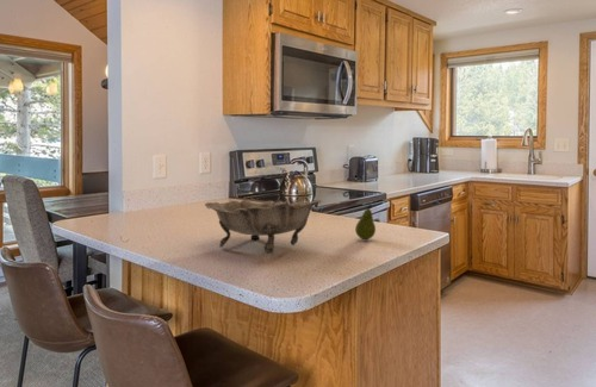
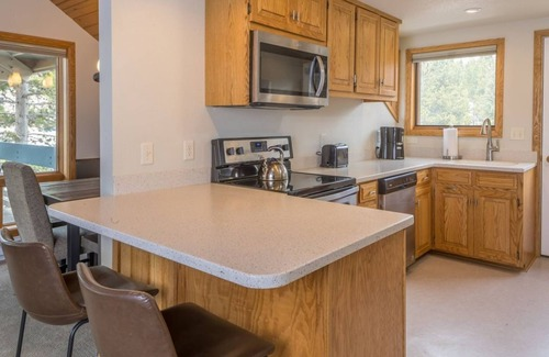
- fruit [354,204,377,241]
- decorative bowl [204,199,323,256]
